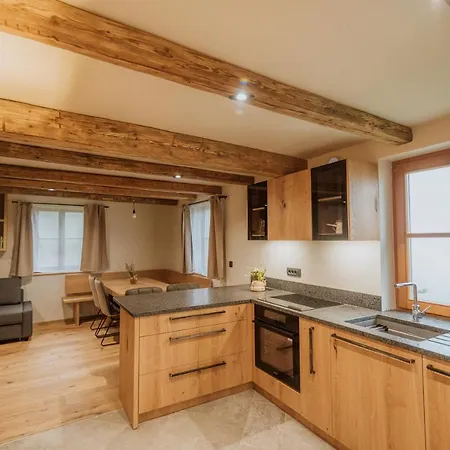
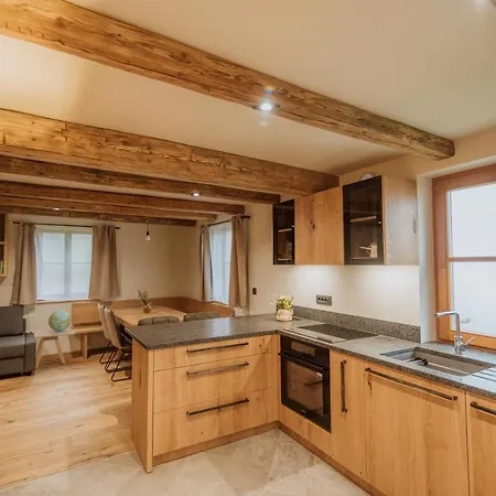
+ side table [25,326,76,369]
+ decorative globe [47,310,72,331]
